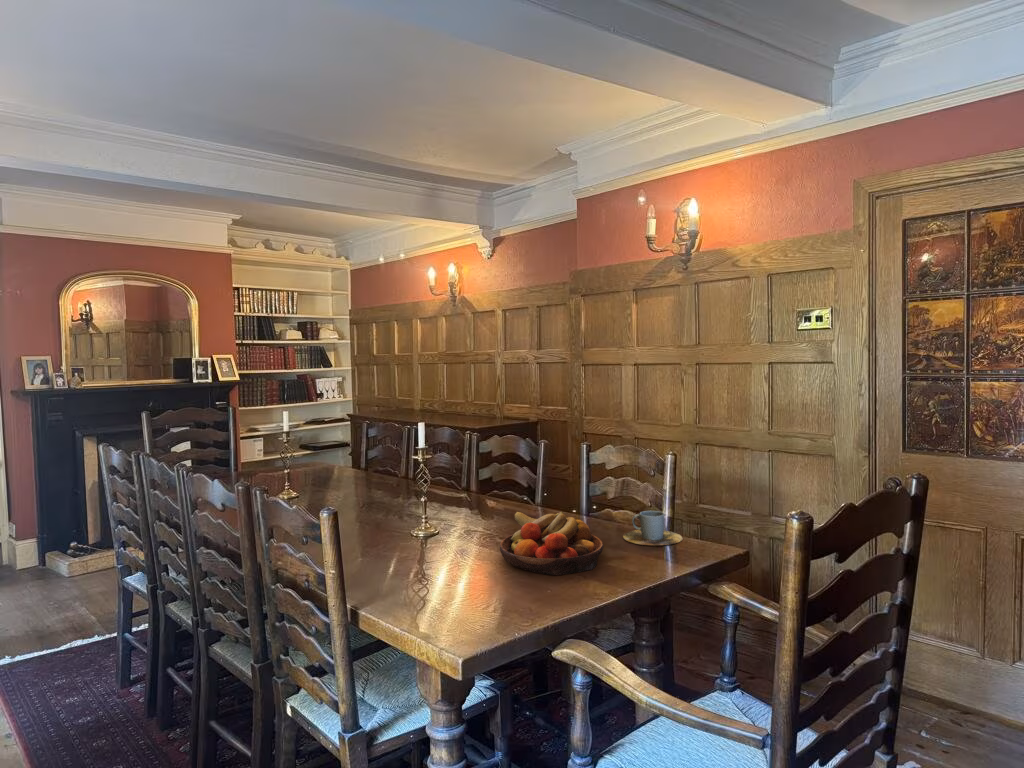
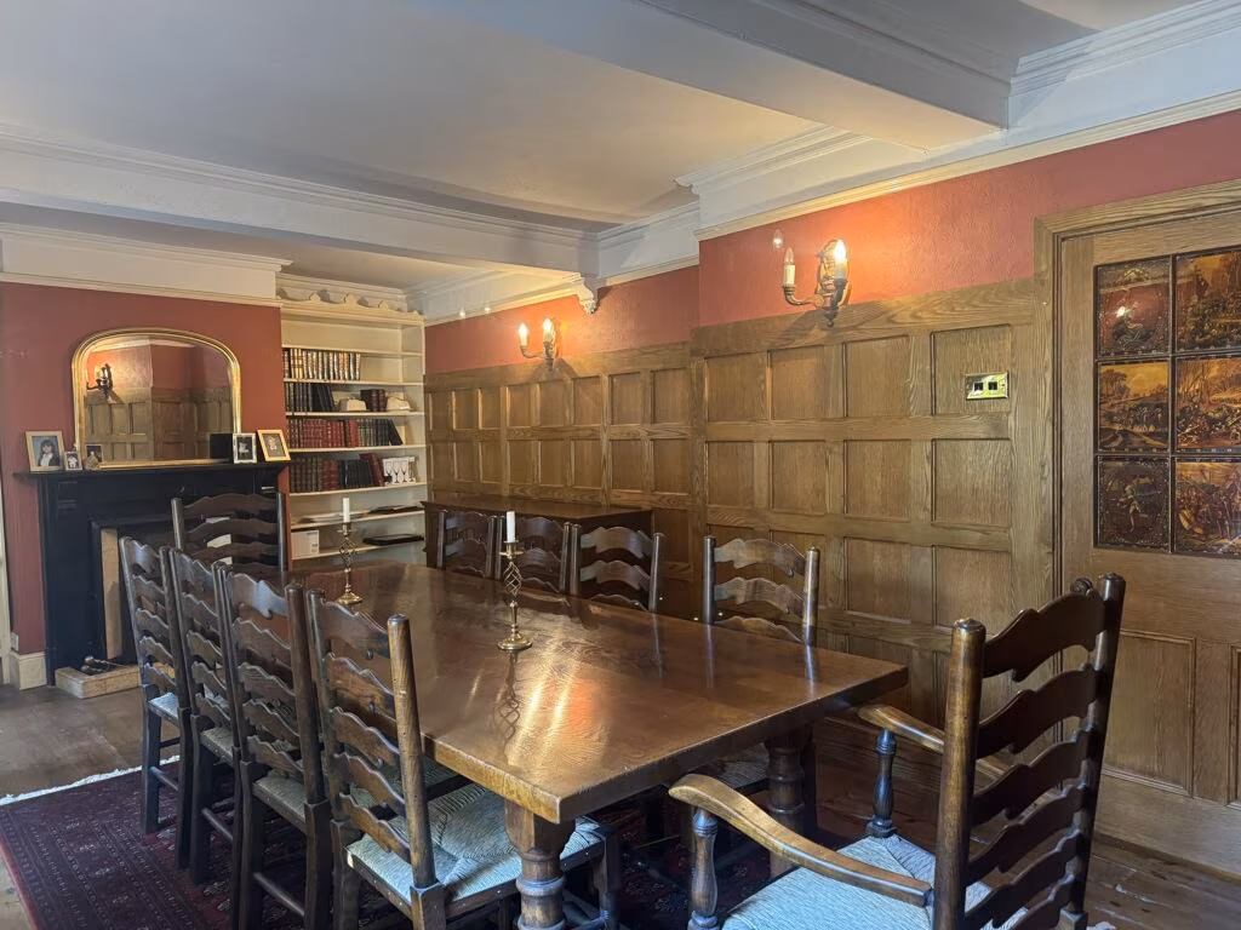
- cup [622,510,683,546]
- fruit bowl [499,511,605,576]
